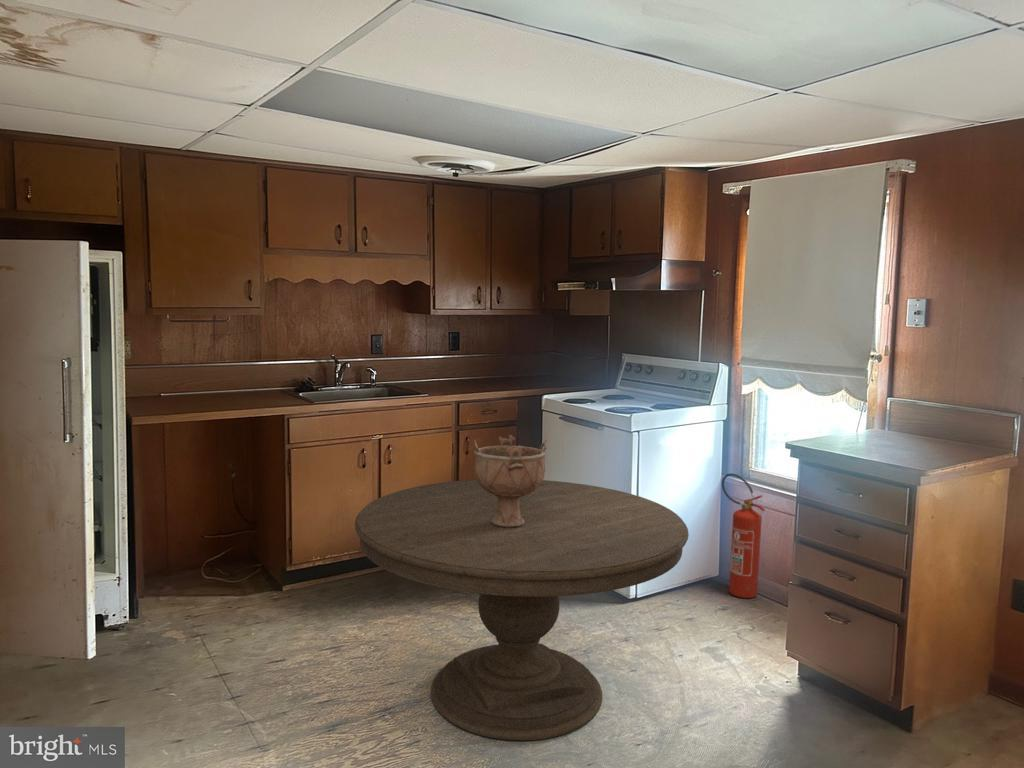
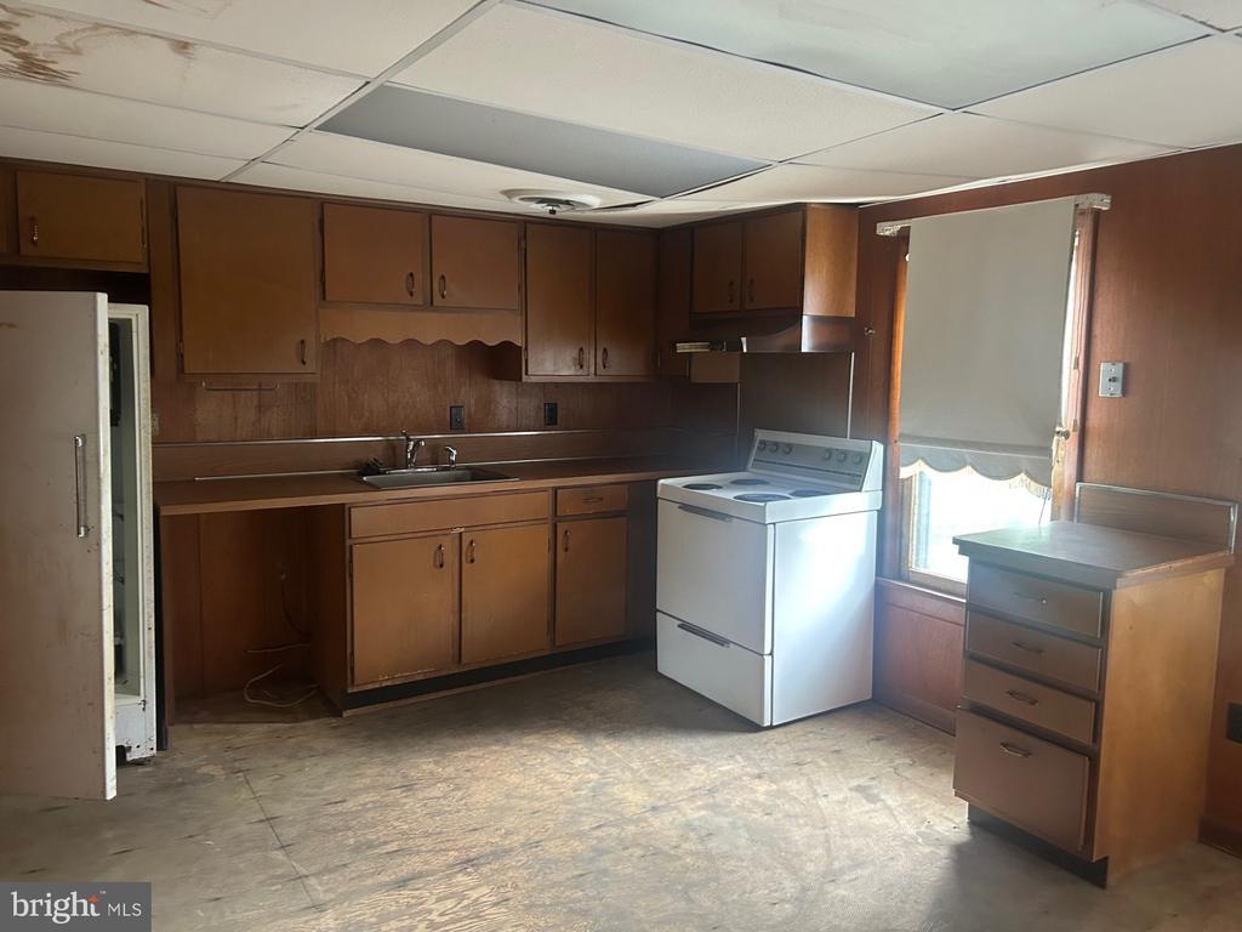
- fire extinguisher [721,473,766,599]
- decorative bowl [473,434,548,527]
- dining table [354,479,690,741]
